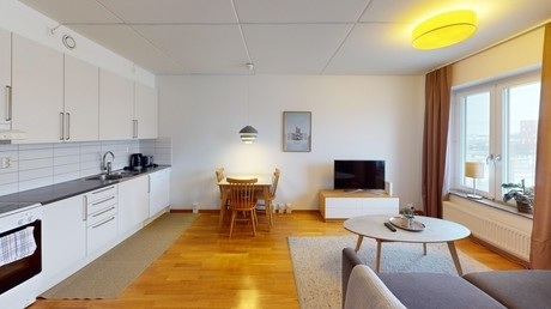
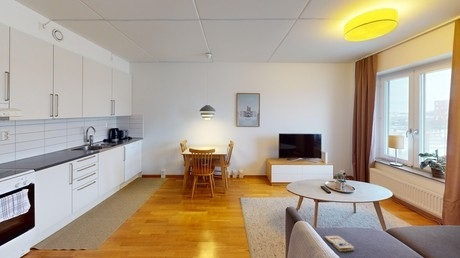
+ paperback book [324,235,355,253]
